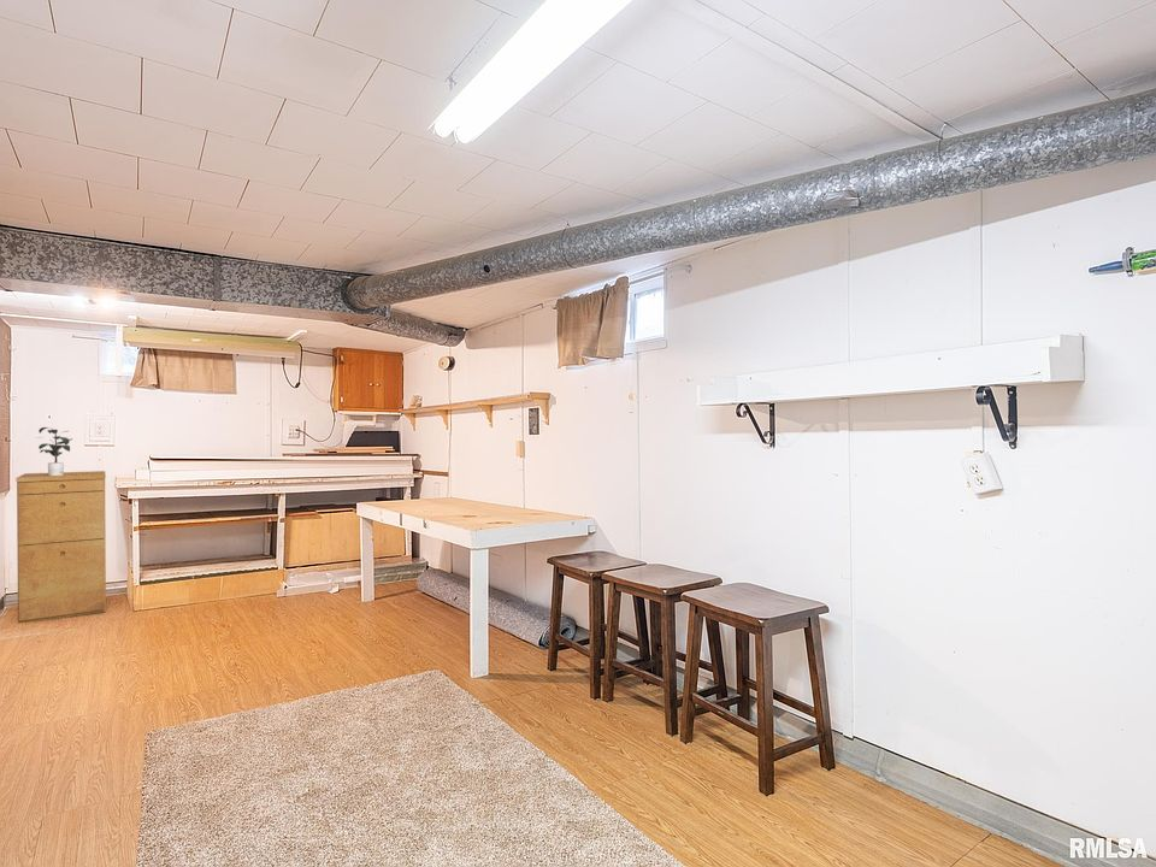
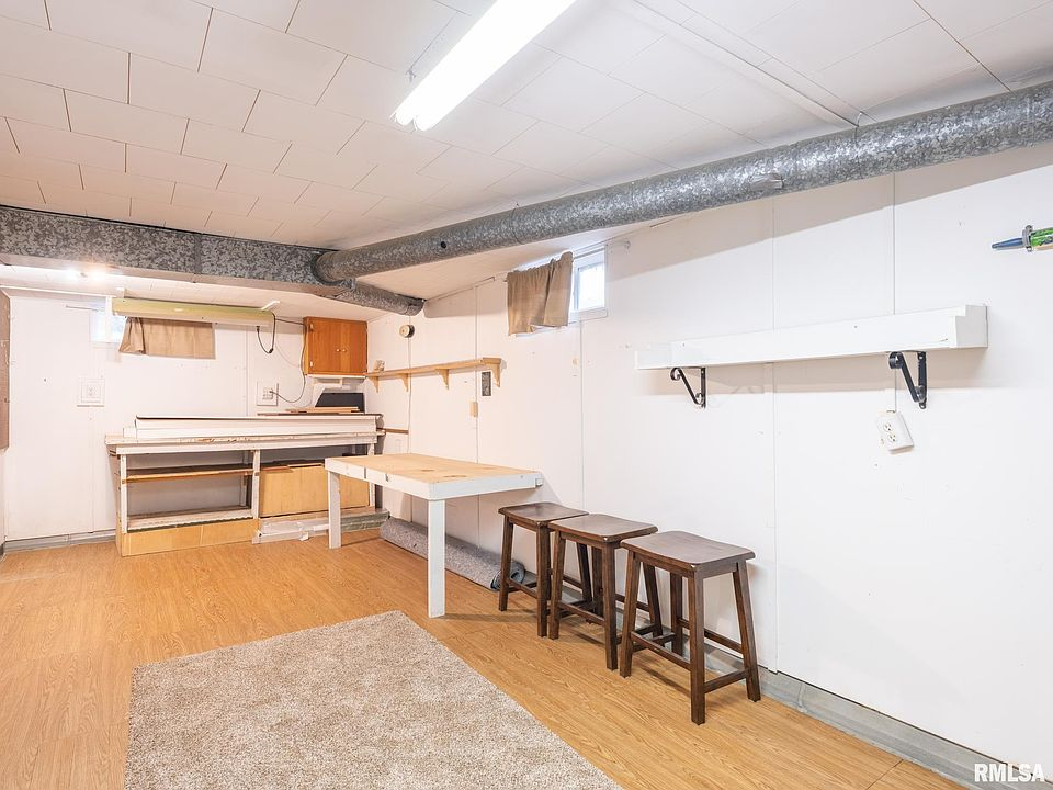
- potted plant [35,426,73,476]
- filing cabinet [14,470,107,625]
